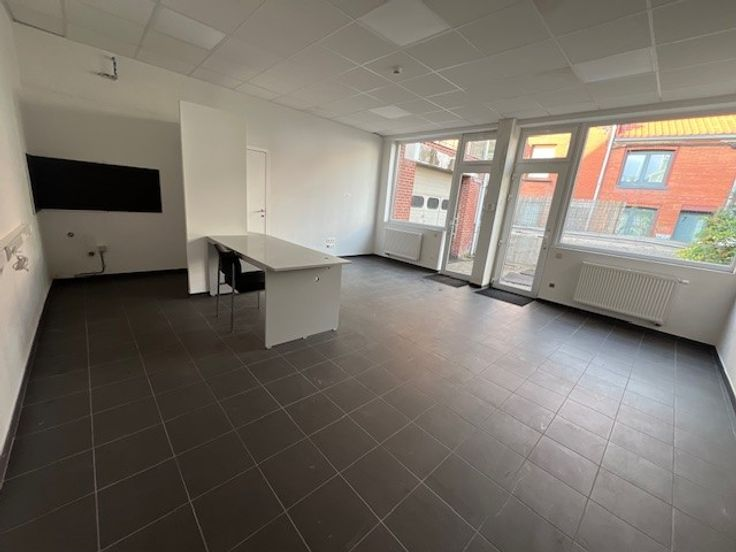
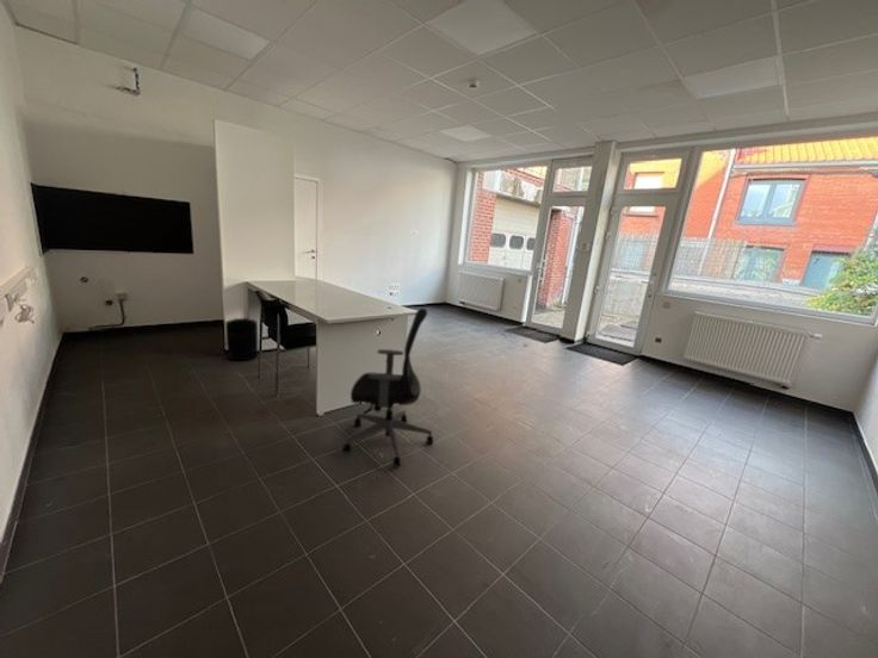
+ office chair [341,308,434,467]
+ supplement container [224,317,259,361]
